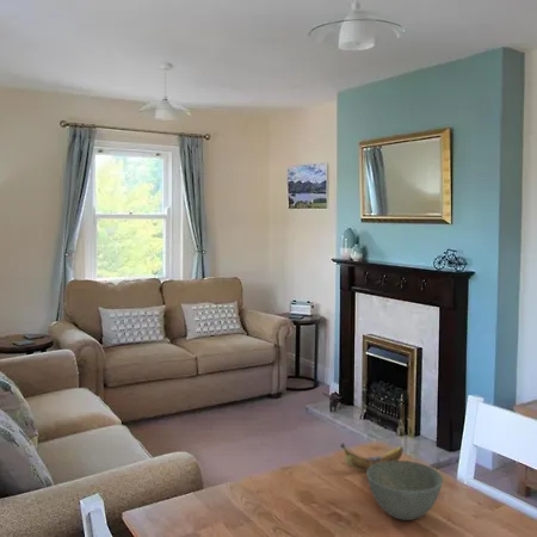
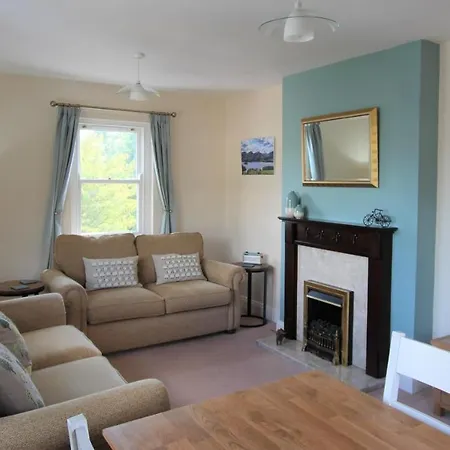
- bowl [365,459,444,521]
- banana [339,443,405,473]
